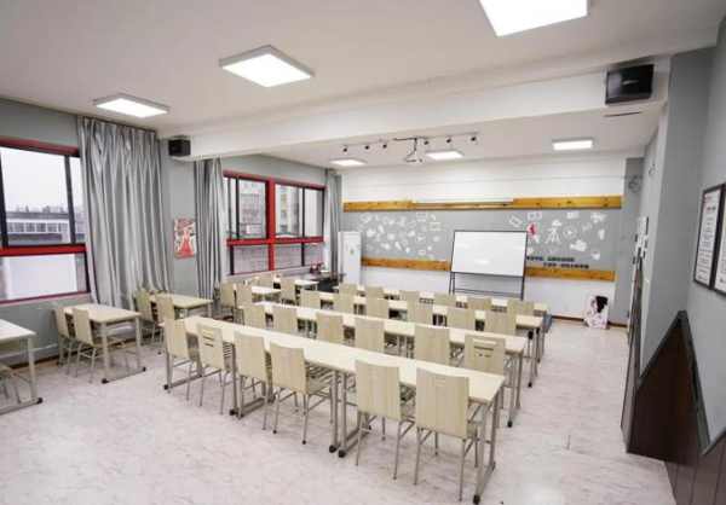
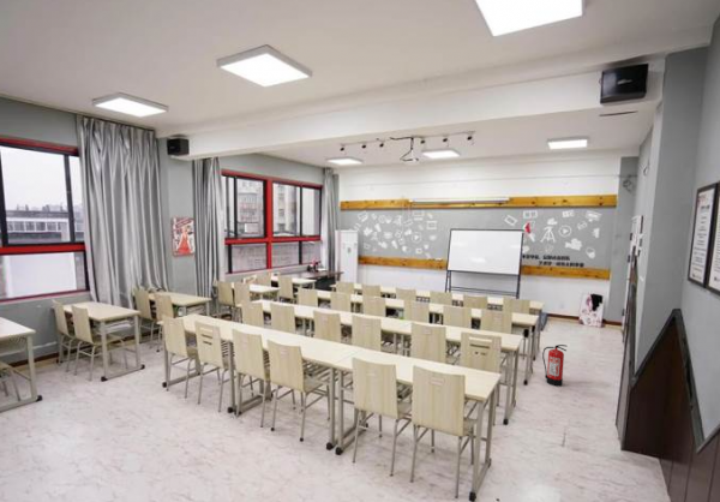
+ fire extinguisher [541,343,569,388]
